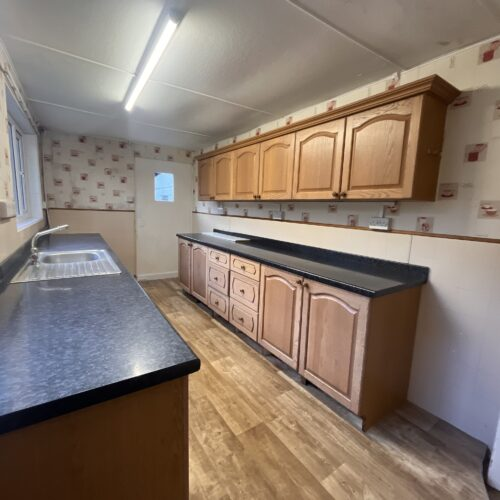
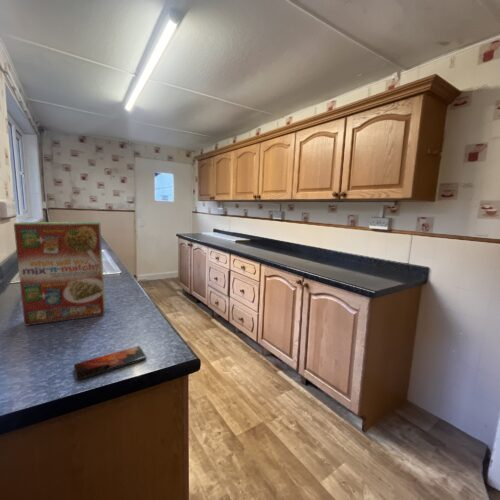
+ smartphone [73,345,147,381]
+ cereal box [13,221,106,327]
